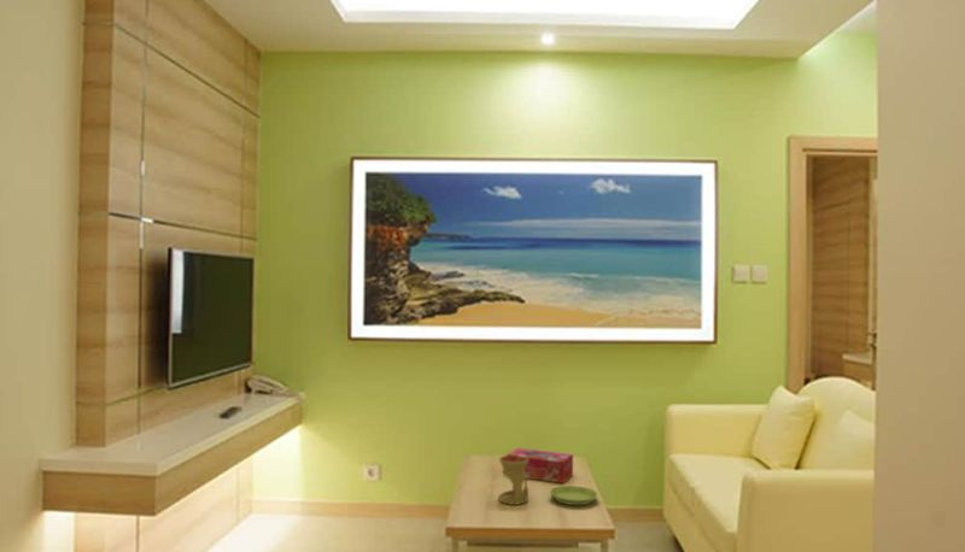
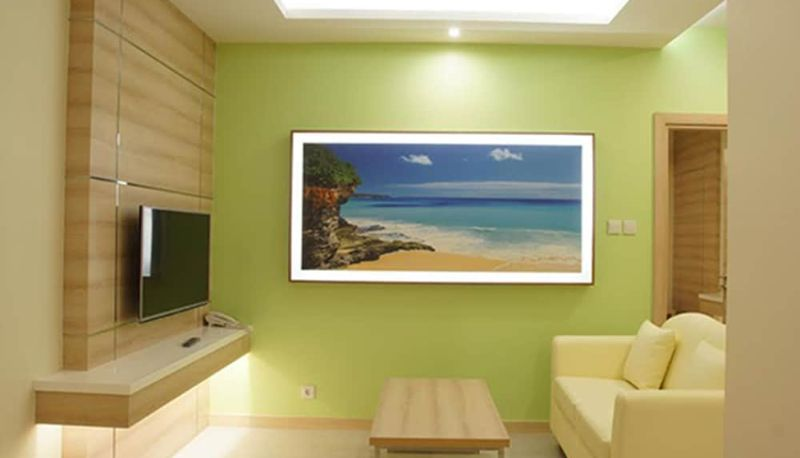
- oil burner [497,454,530,506]
- tissue box [505,447,574,485]
- saucer [549,485,598,506]
